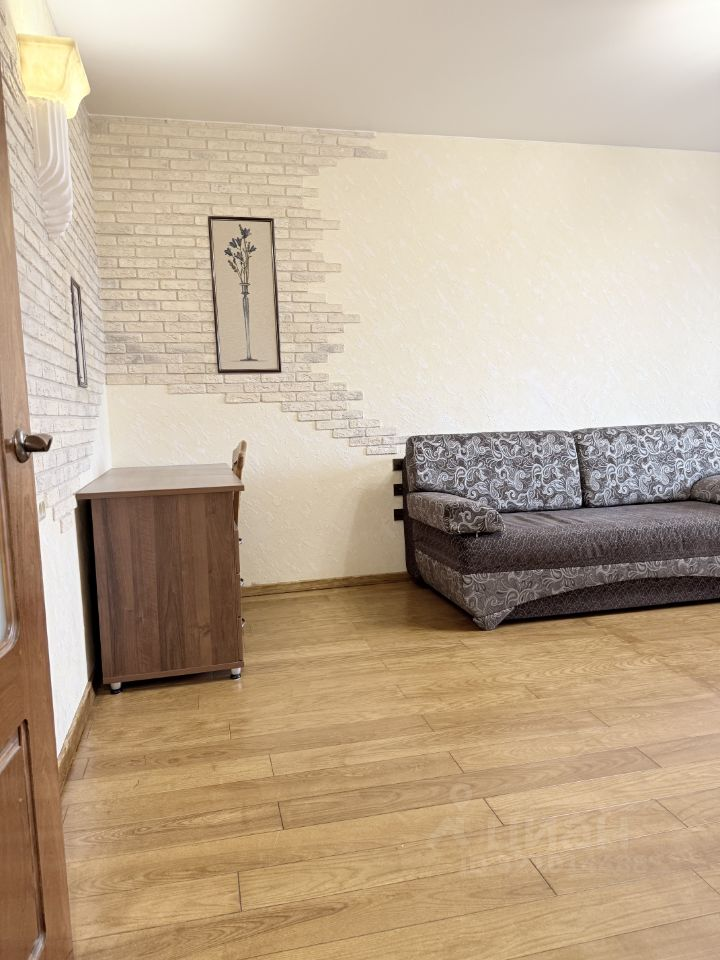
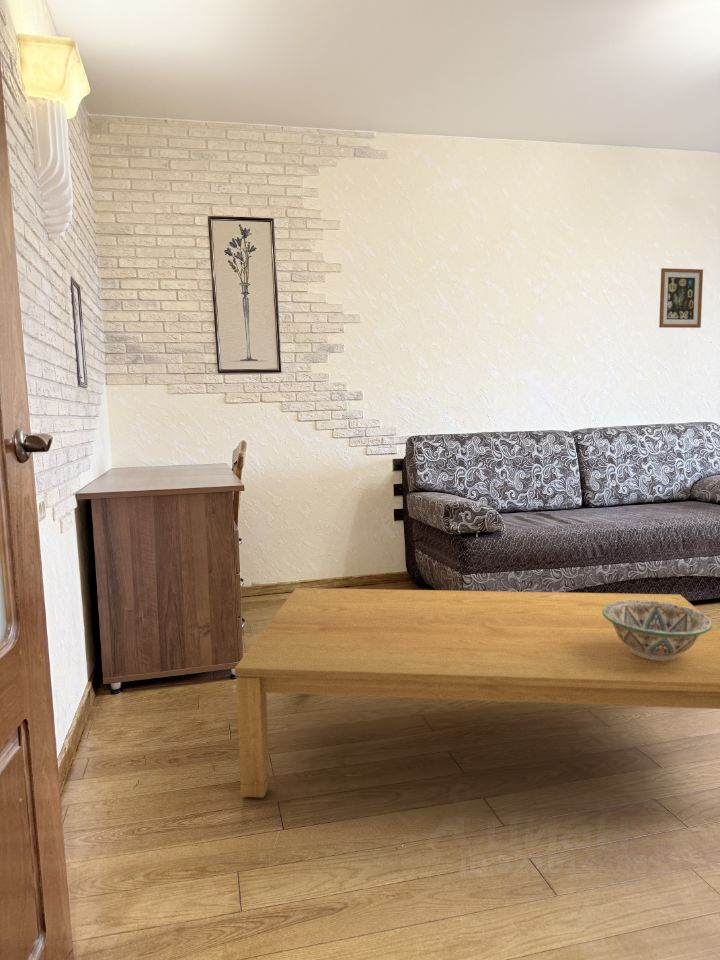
+ decorative bowl [603,600,713,661]
+ wall art [658,267,704,329]
+ coffee table [234,587,720,799]
